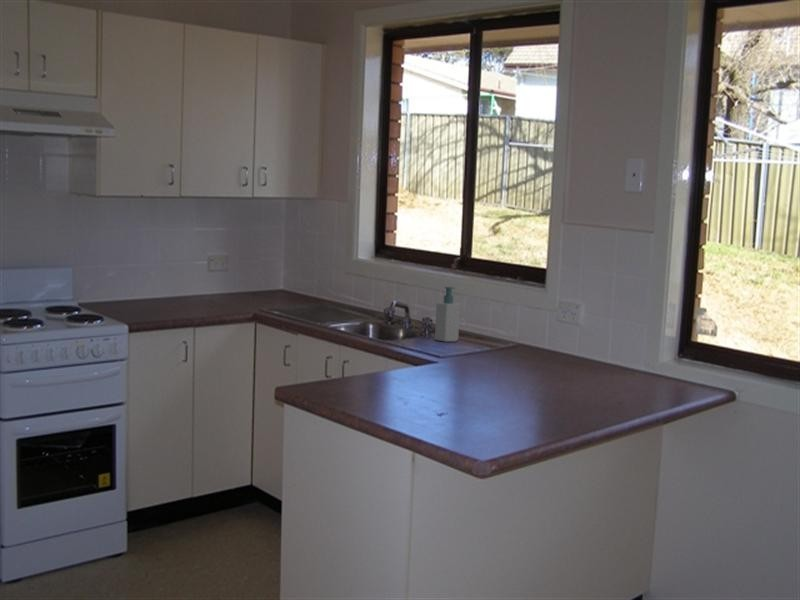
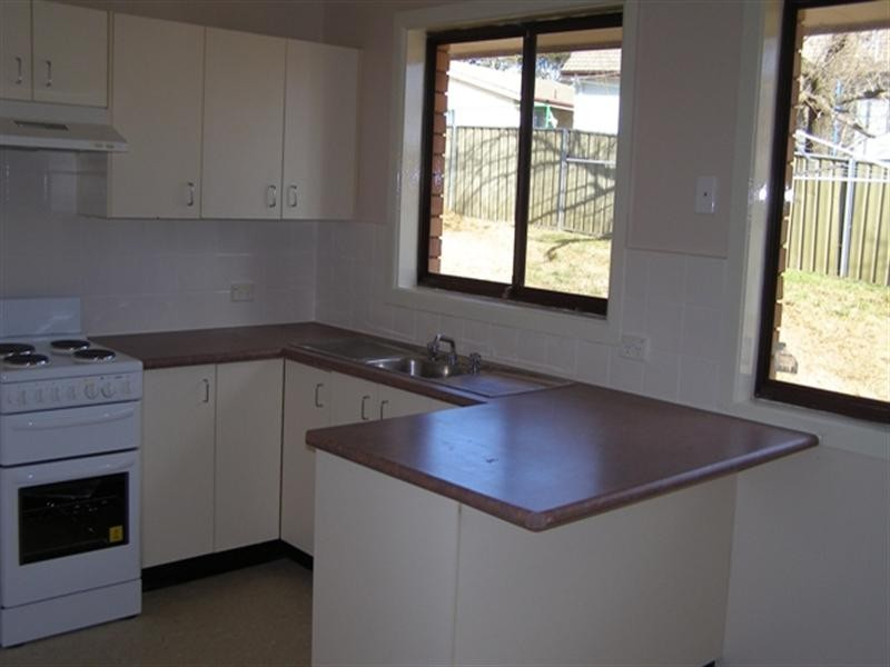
- soap bottle [434,286,461,343]
